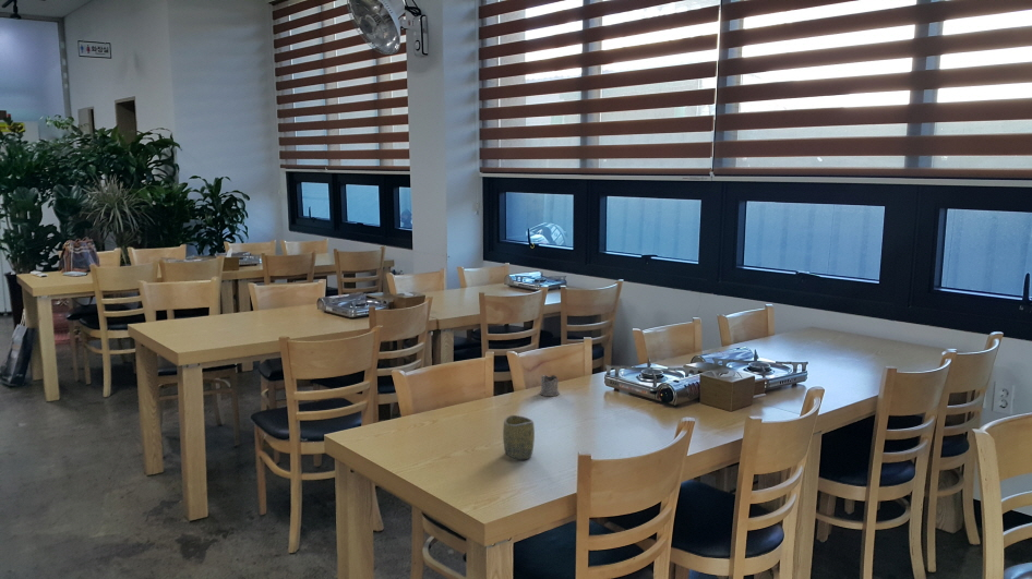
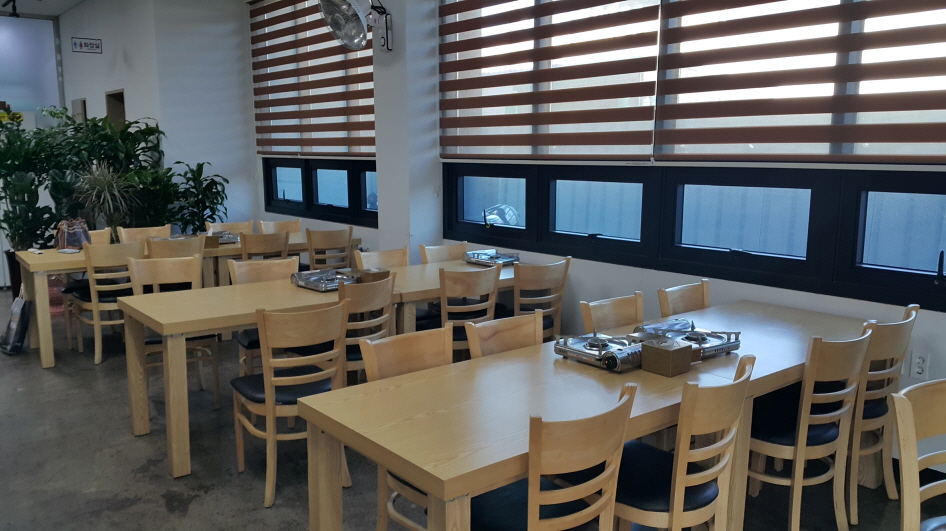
- cup [502,414,536,460]
- tea glass holder [539,374,561,397]
